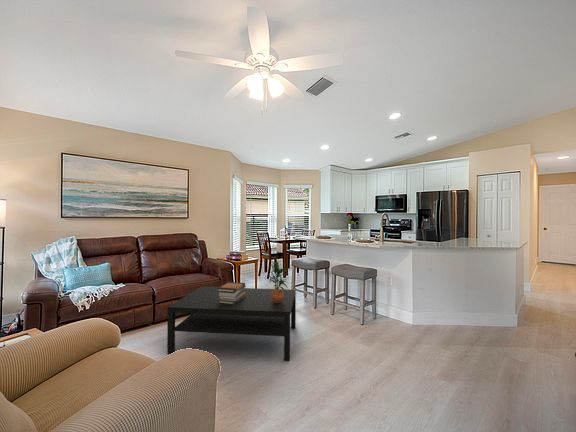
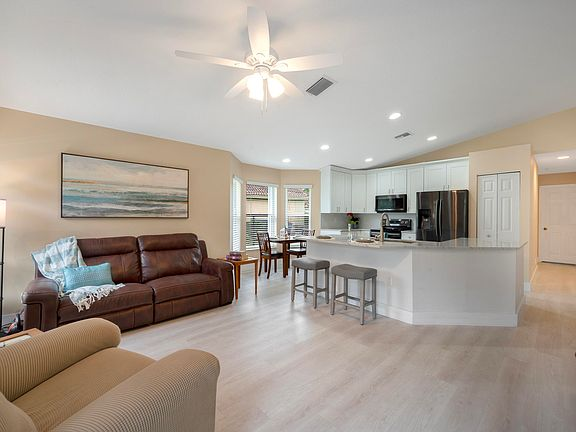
- coffee table [166,286,297,362]
- potted plant [266,259,288,303]
- book stack [217,281,247,304]
